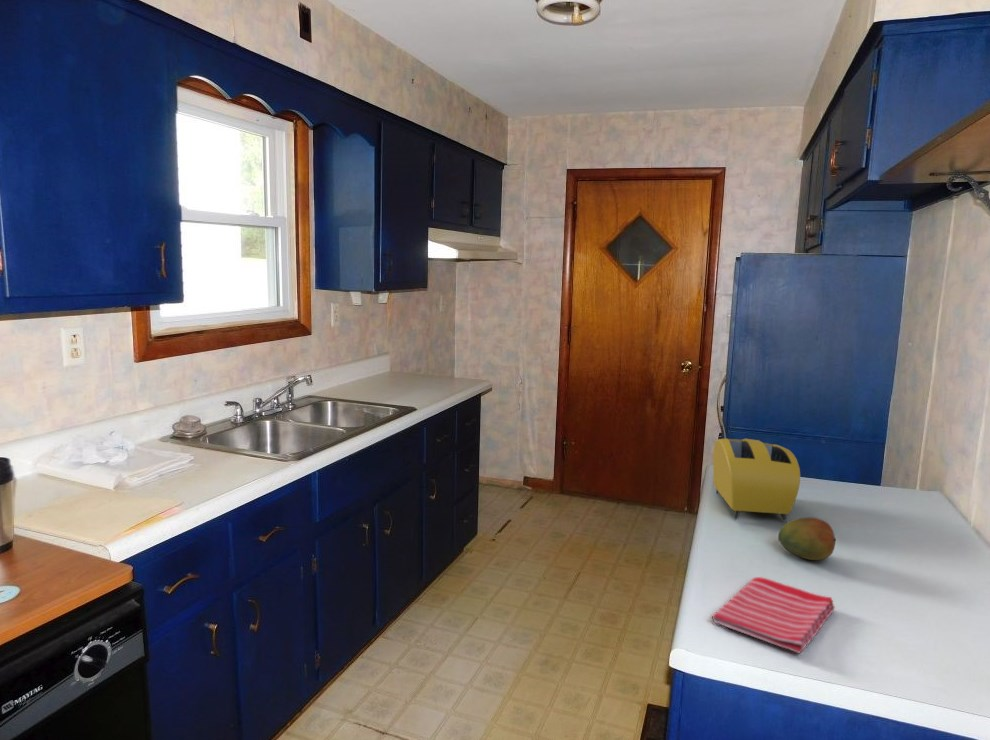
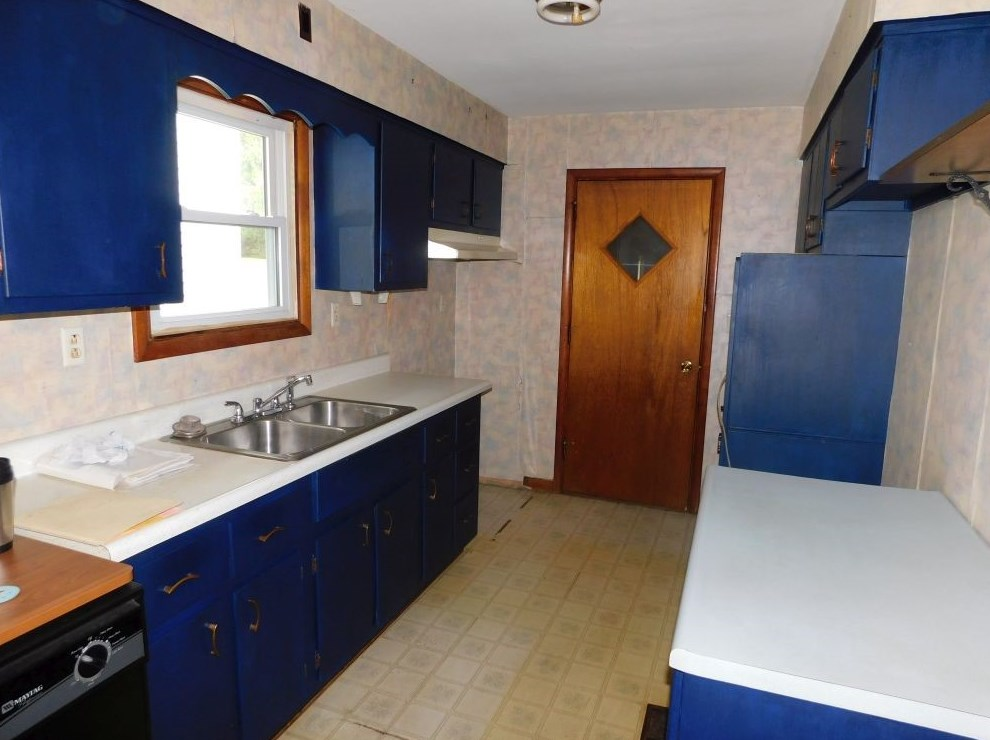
- toaster [712,437,801,524]
- fruit [777,516,837,561]
- dish towel [711,576,836,655]
